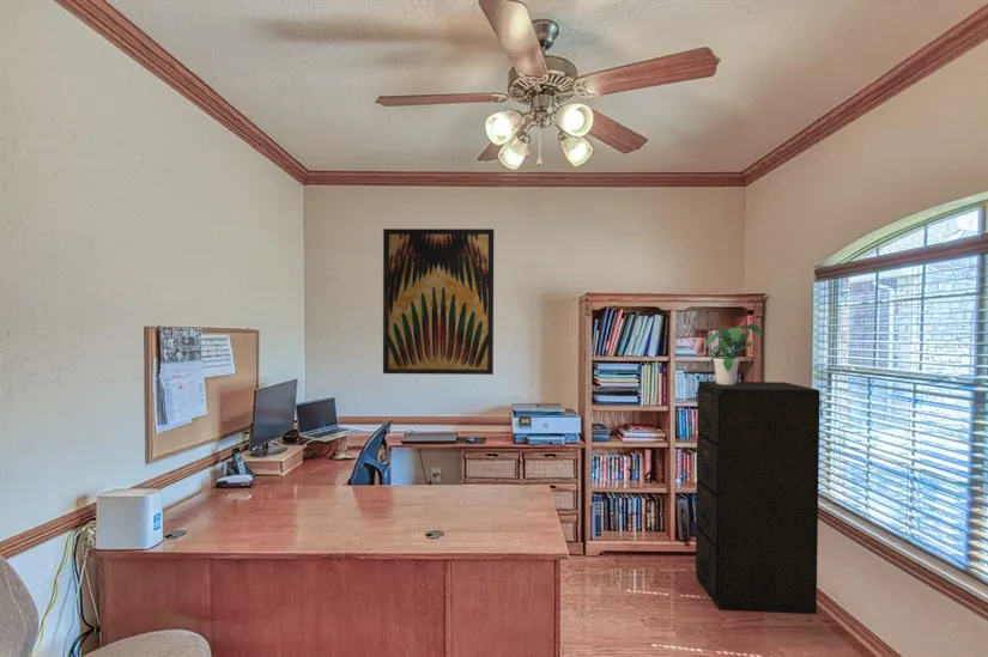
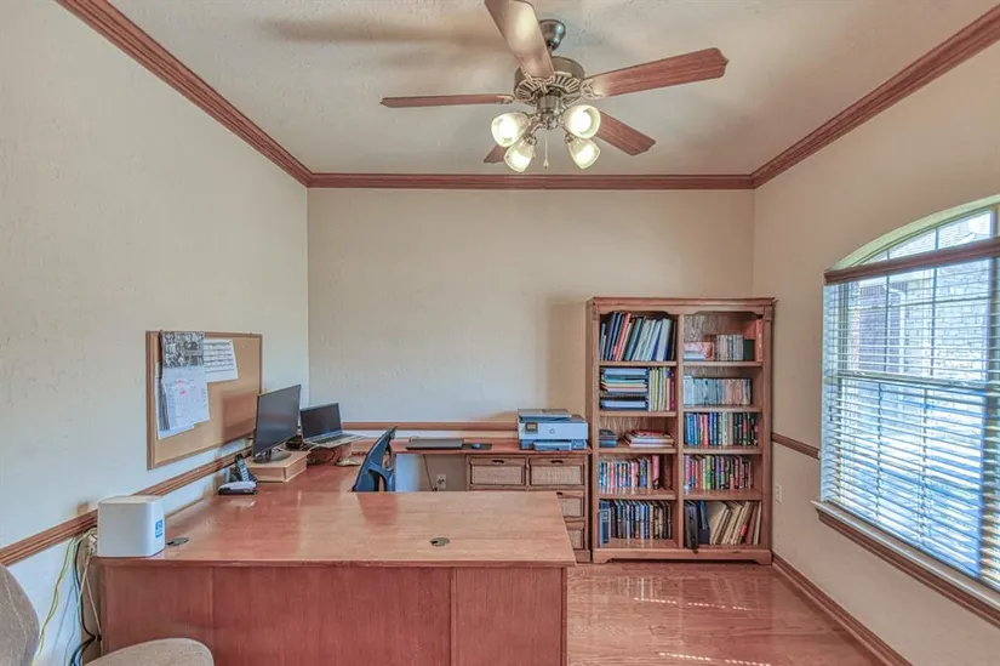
- filing cabinet [695,381,822,615]
- potted plant [704,323,763,385]
- wall art [382,227,495,376]
